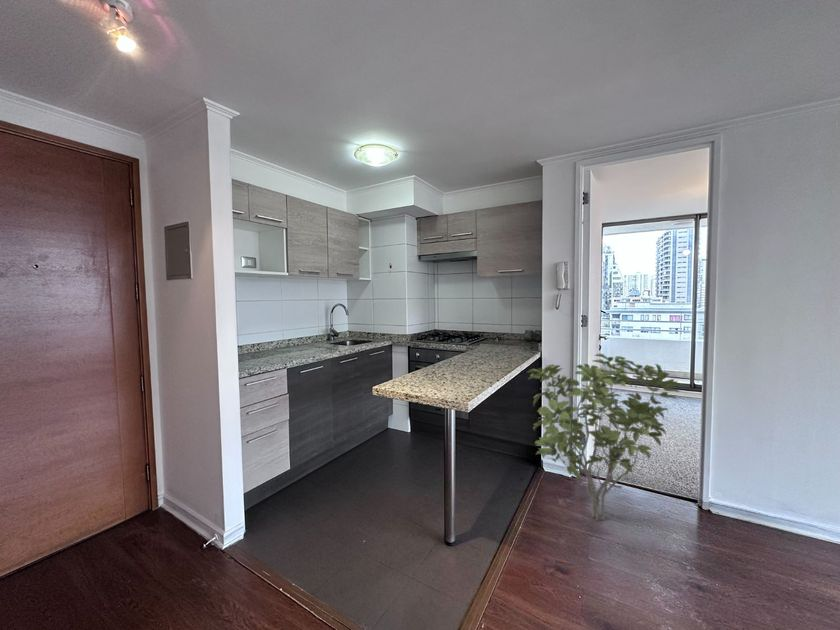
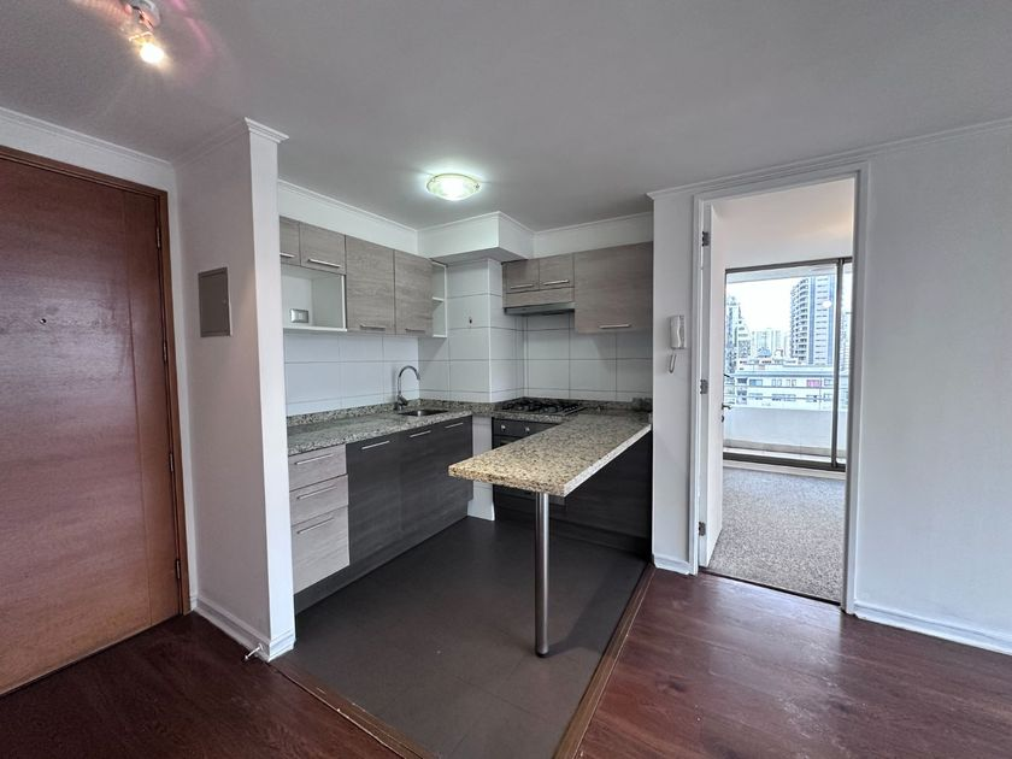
- shrub [525,353,681,522]
